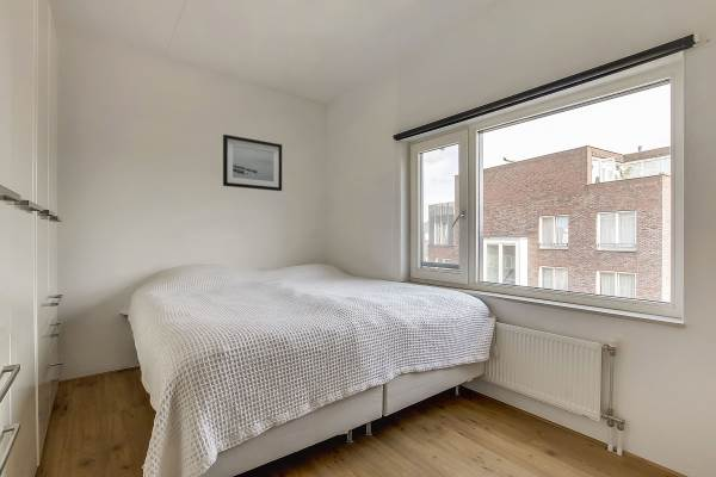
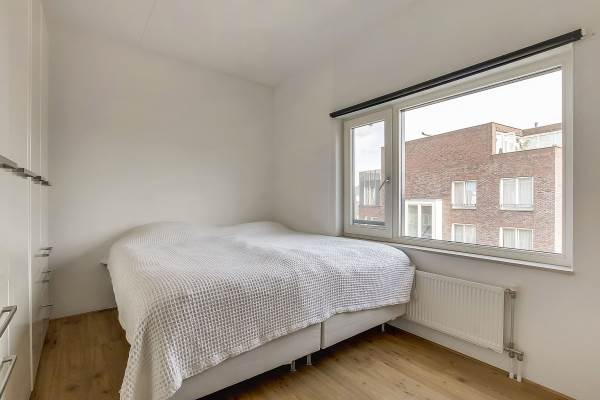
- wall art [222,134,283,192]
